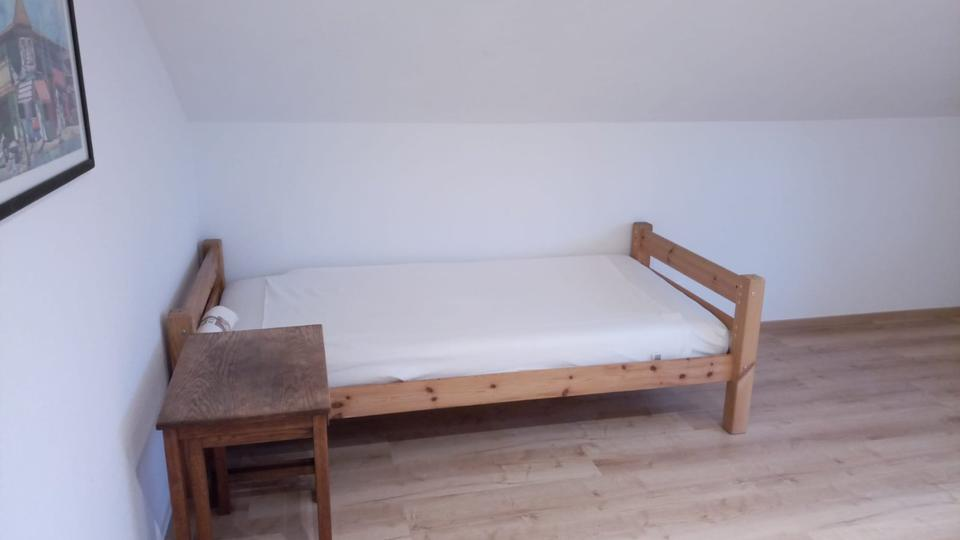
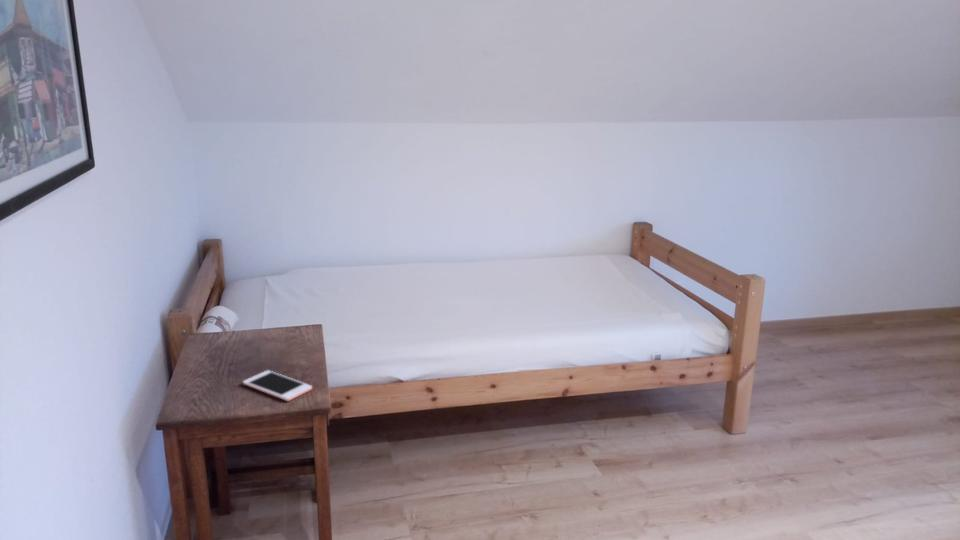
+ cell phone [242,369,313,402]
